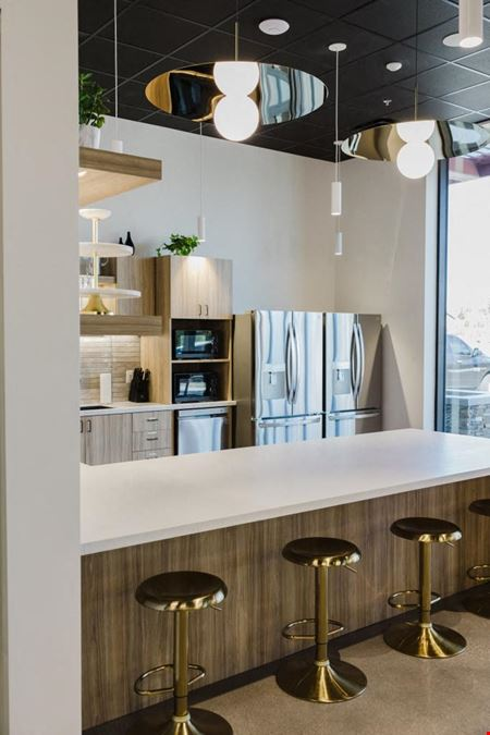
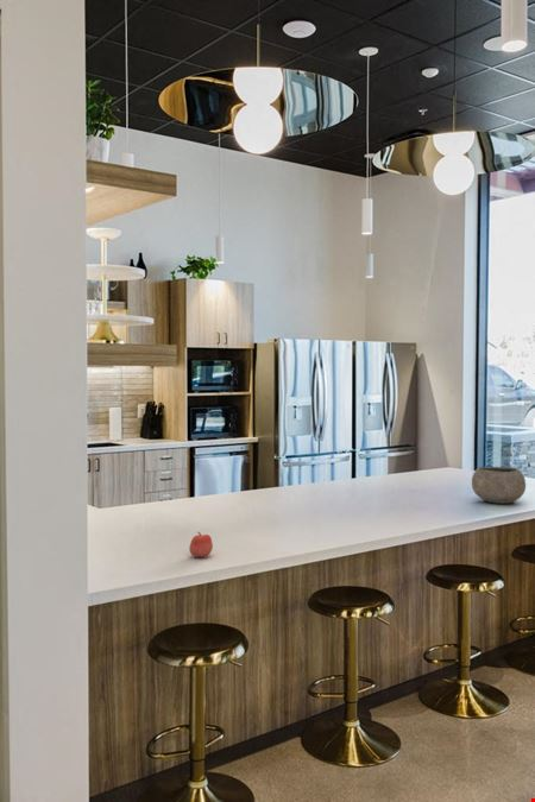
+ apple [188,531,214,558]
+ bowl [471,466,527,505]
